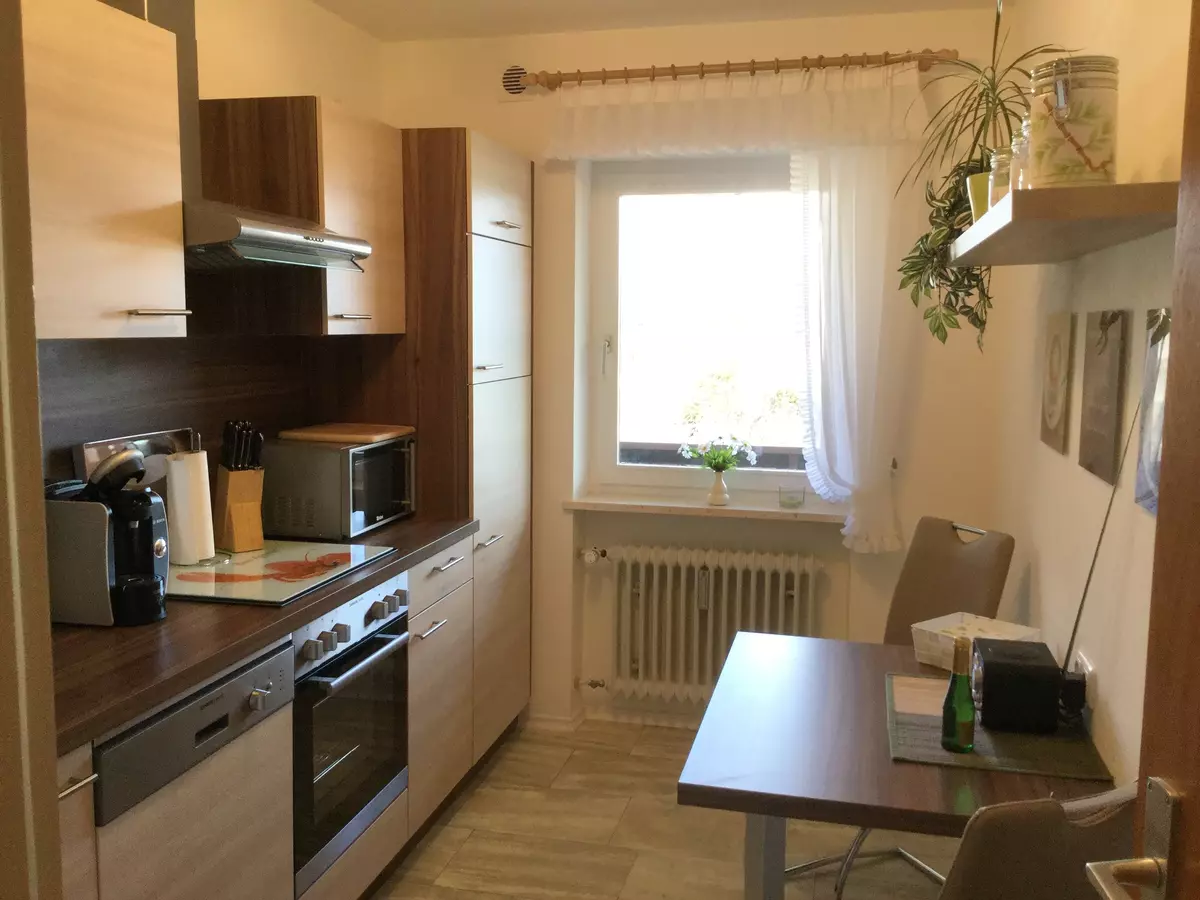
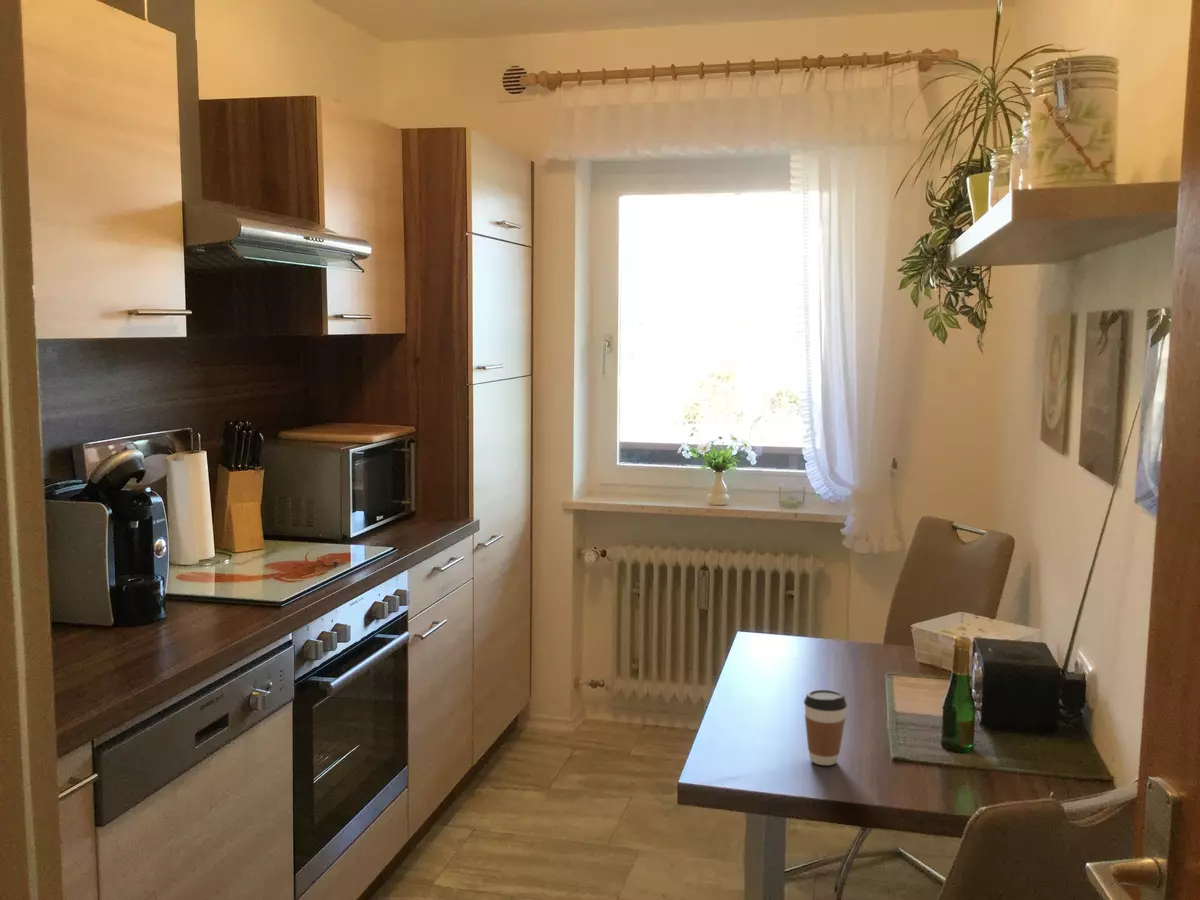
+ coffee cup [803,689,848,766]
